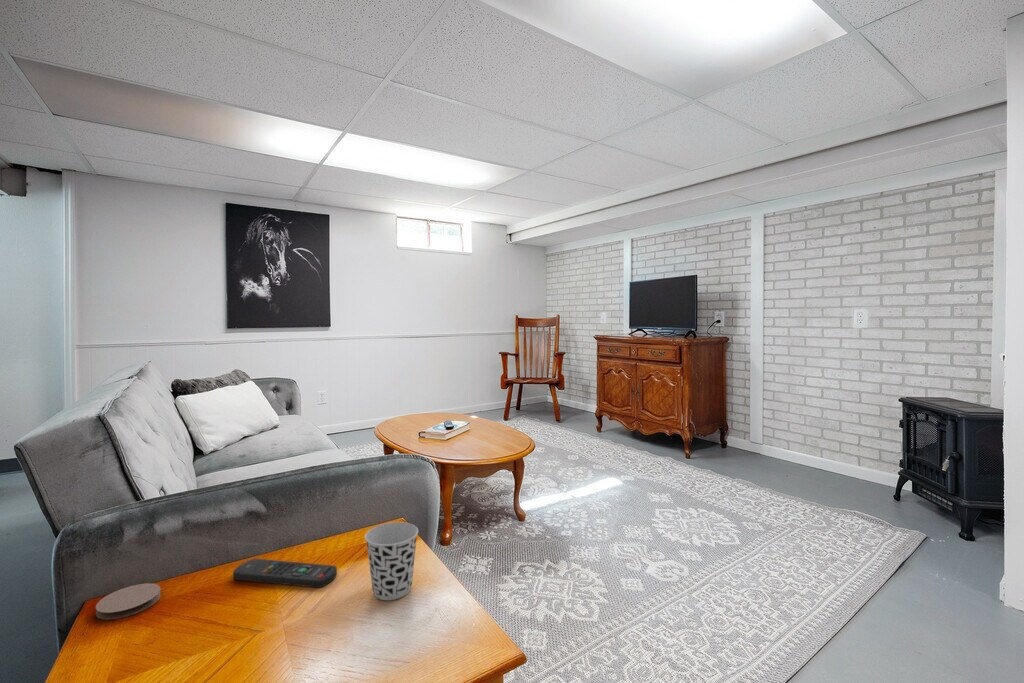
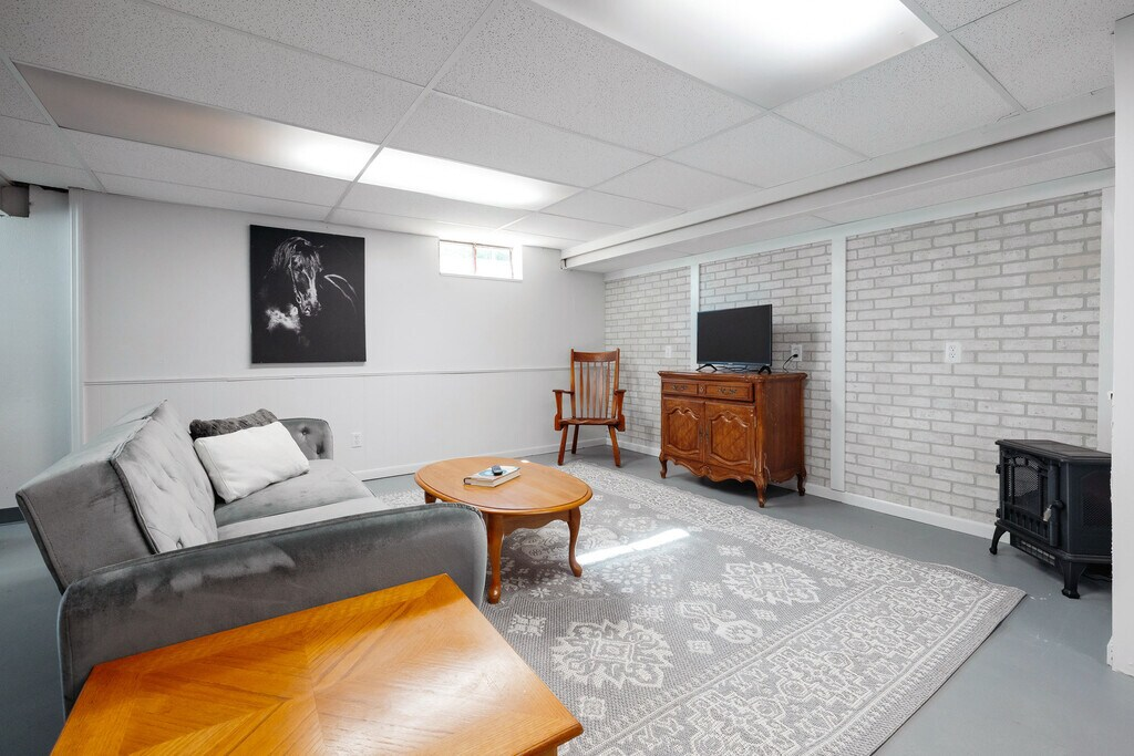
- coaster [95,582,161,621]
- remote control [232,558,338,589]
- cup [364,521,419,601]
